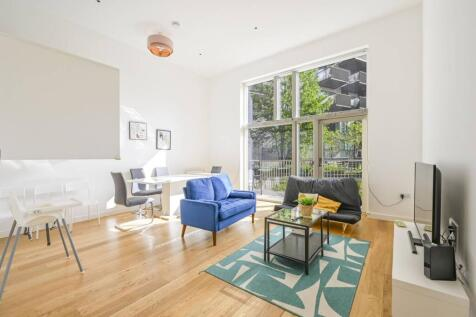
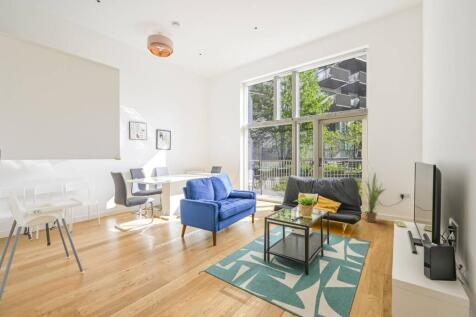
+ house plant [356,171,387,223]
